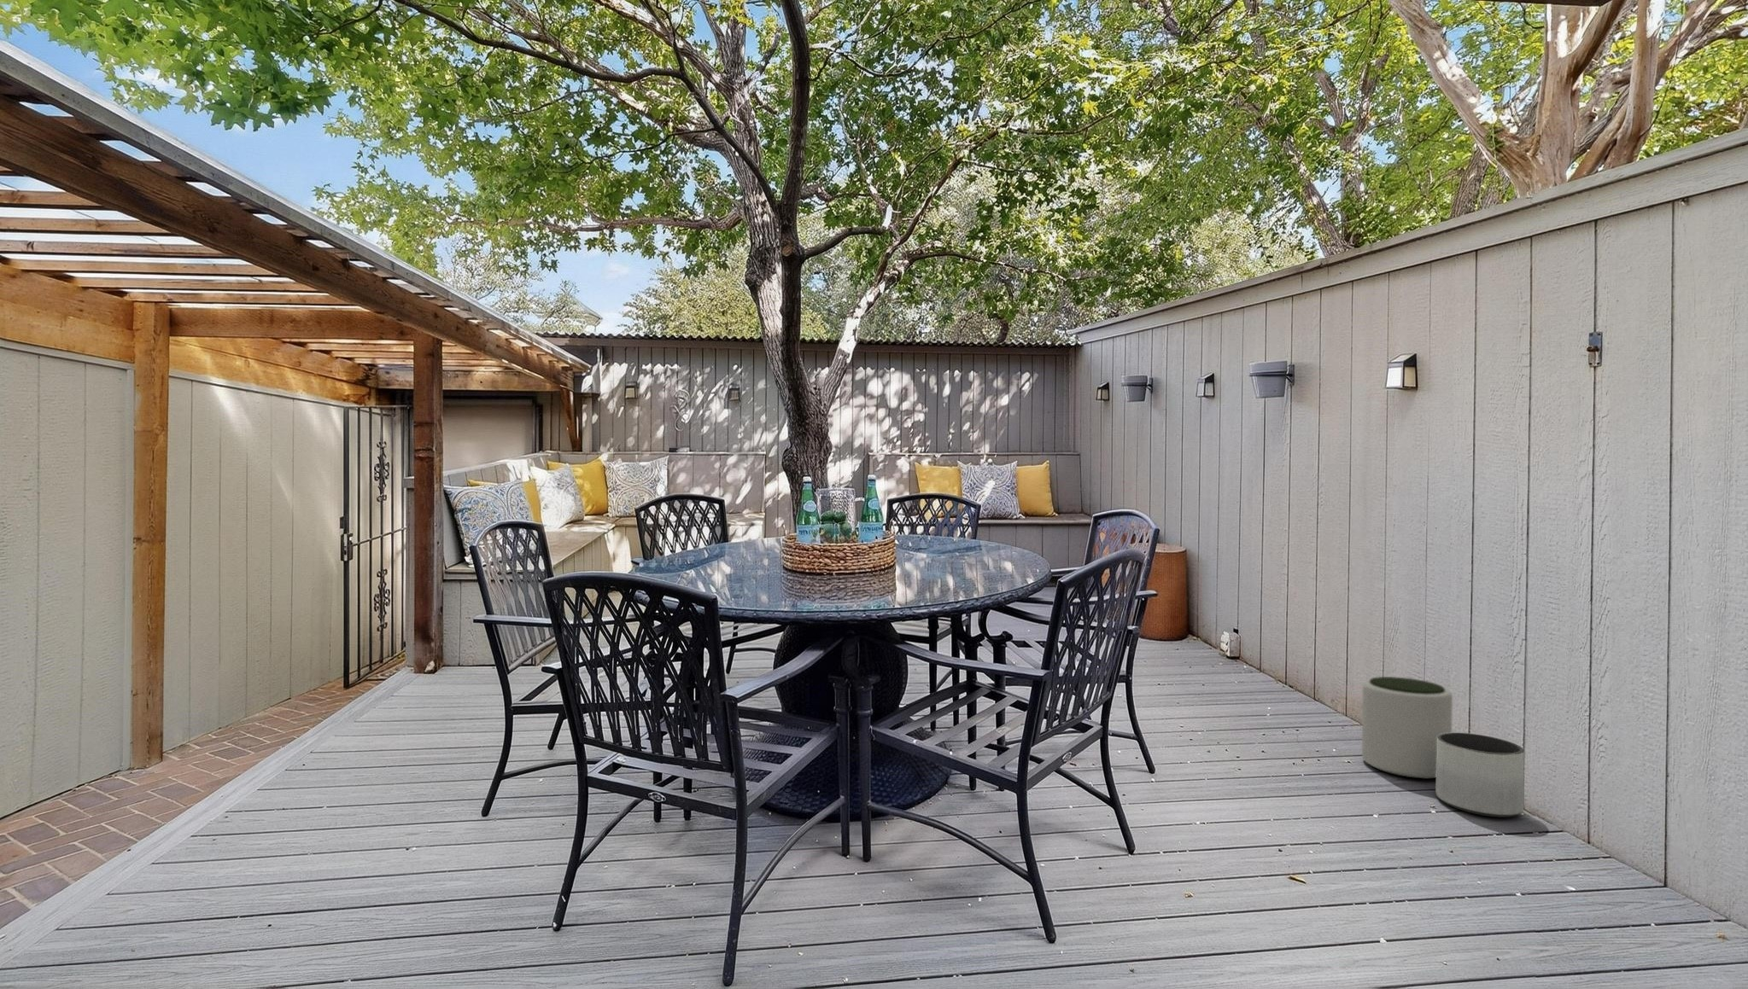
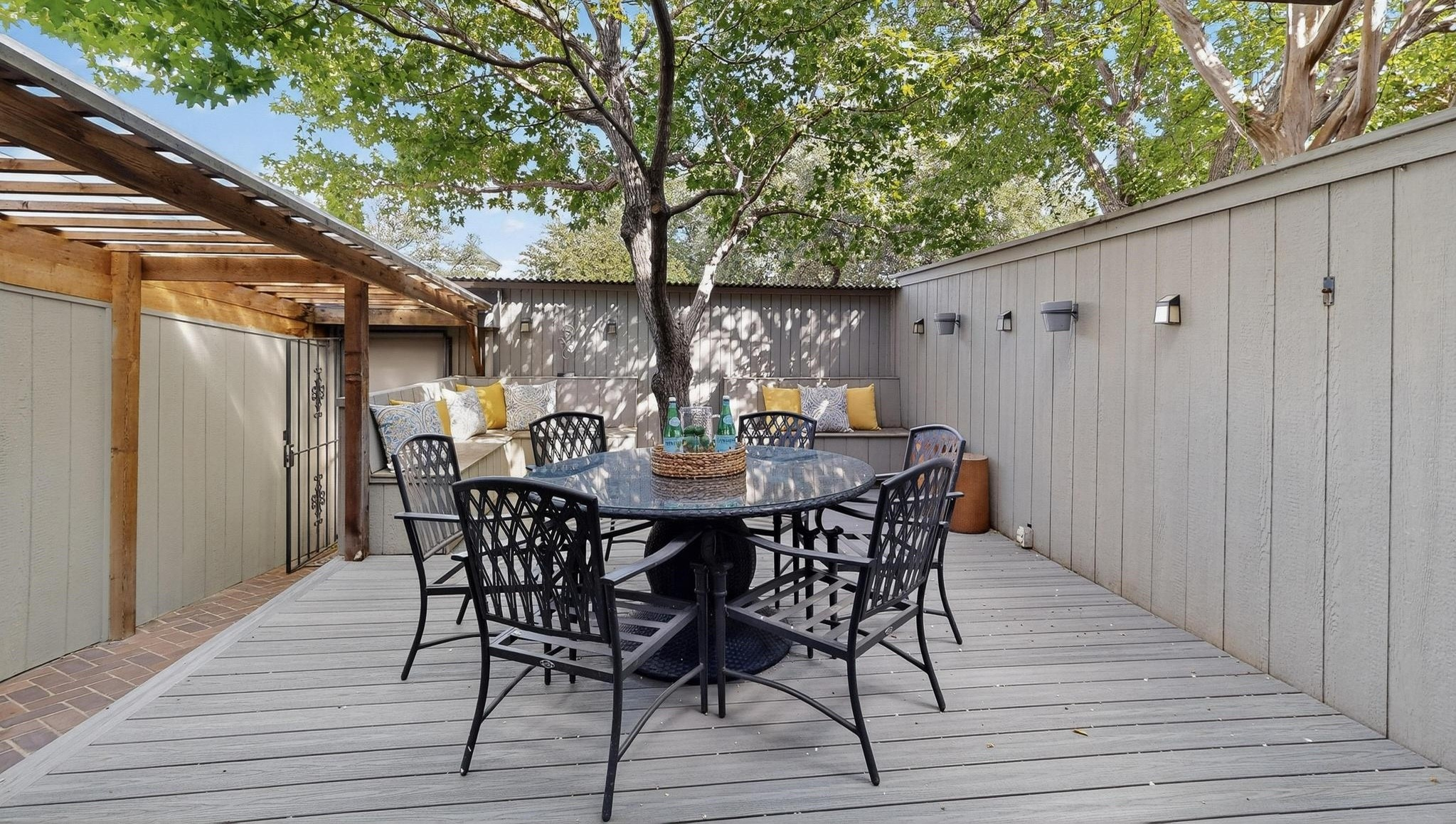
- planter [1435,732,1525,819]
- plant pot [1361,676,1454,780]
